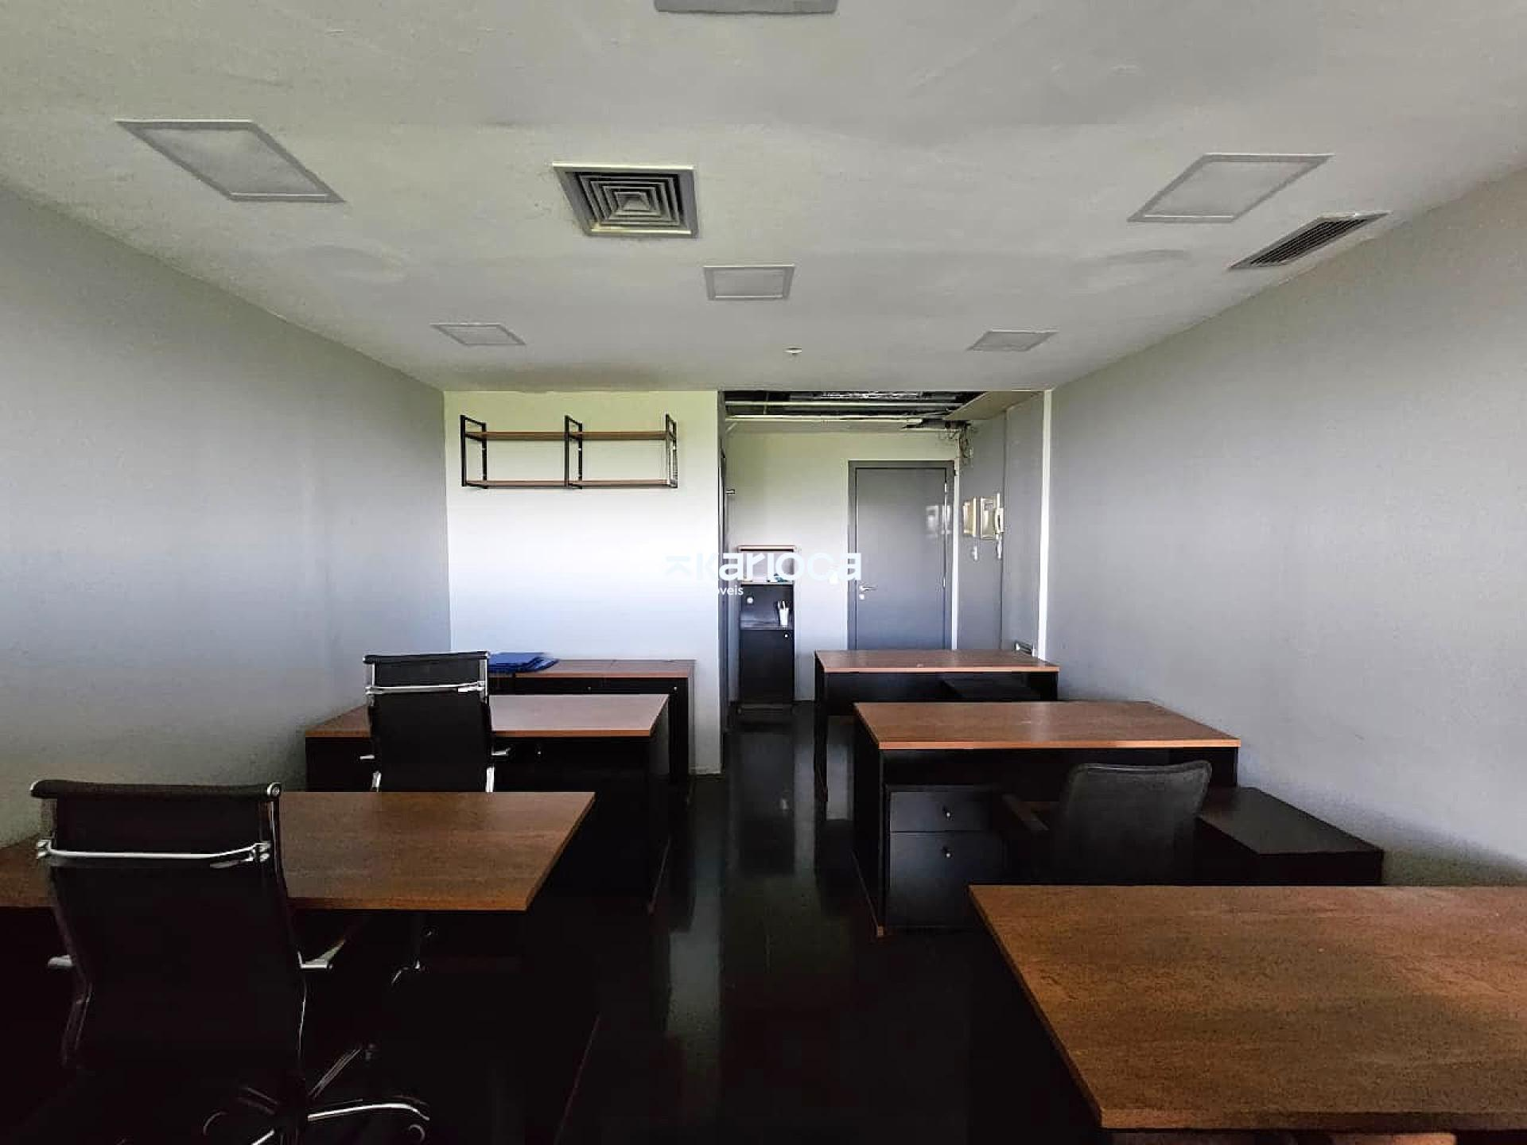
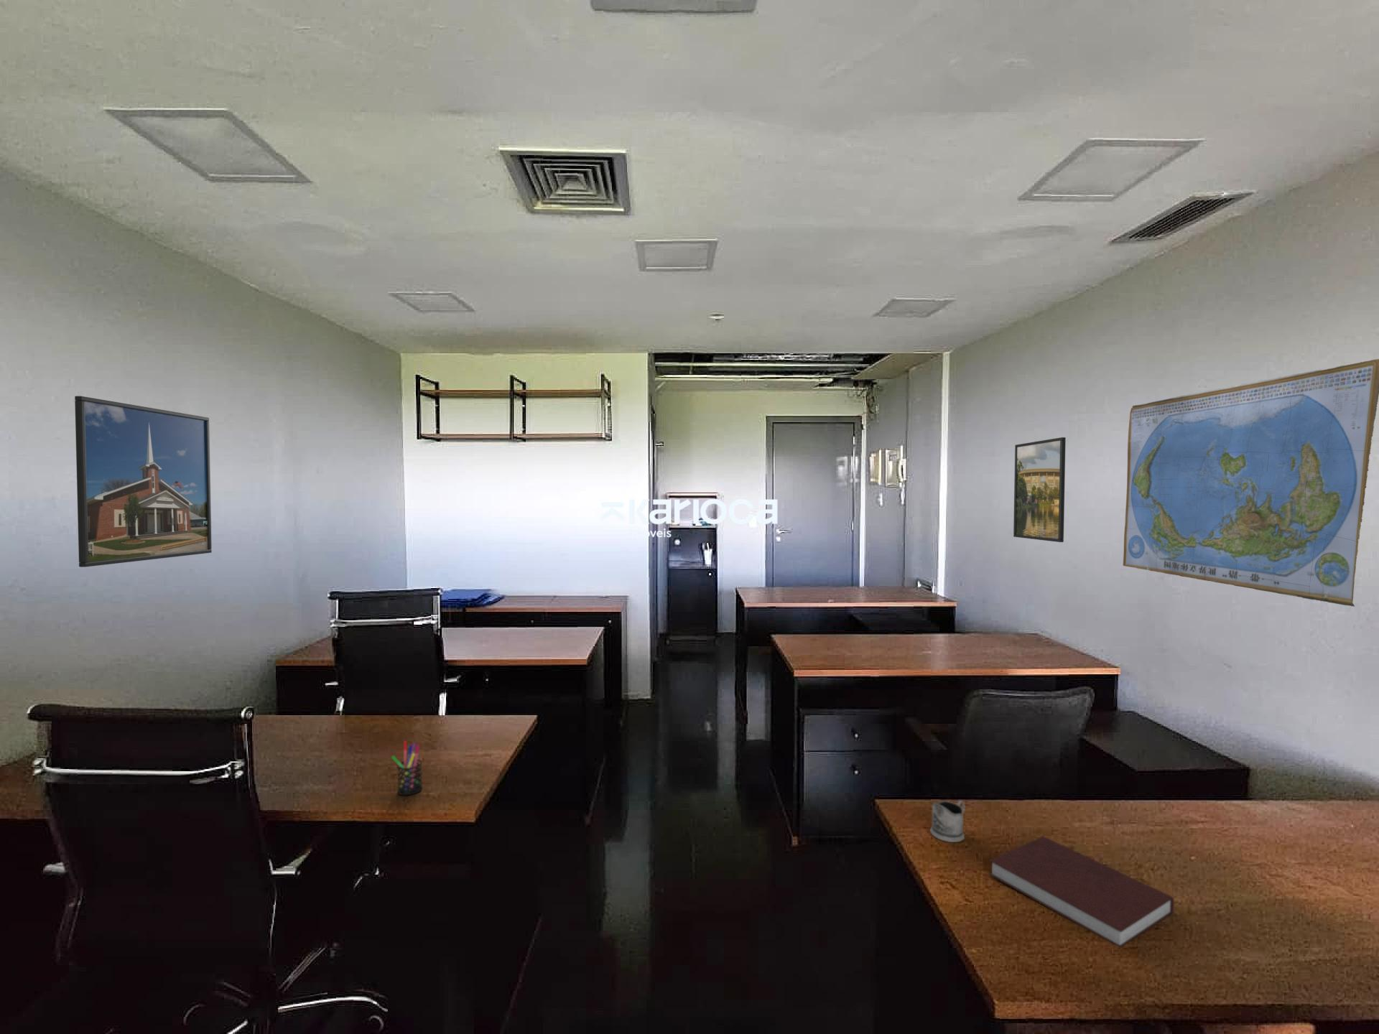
+ world map [1123,358,1379,607]
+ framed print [1013,437,1066,543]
+ pen holder [391,741,423,796]
+ tea glass holder [929,799,965,843]
+ notebook [988,836,1175,948]
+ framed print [74,395,213,568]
